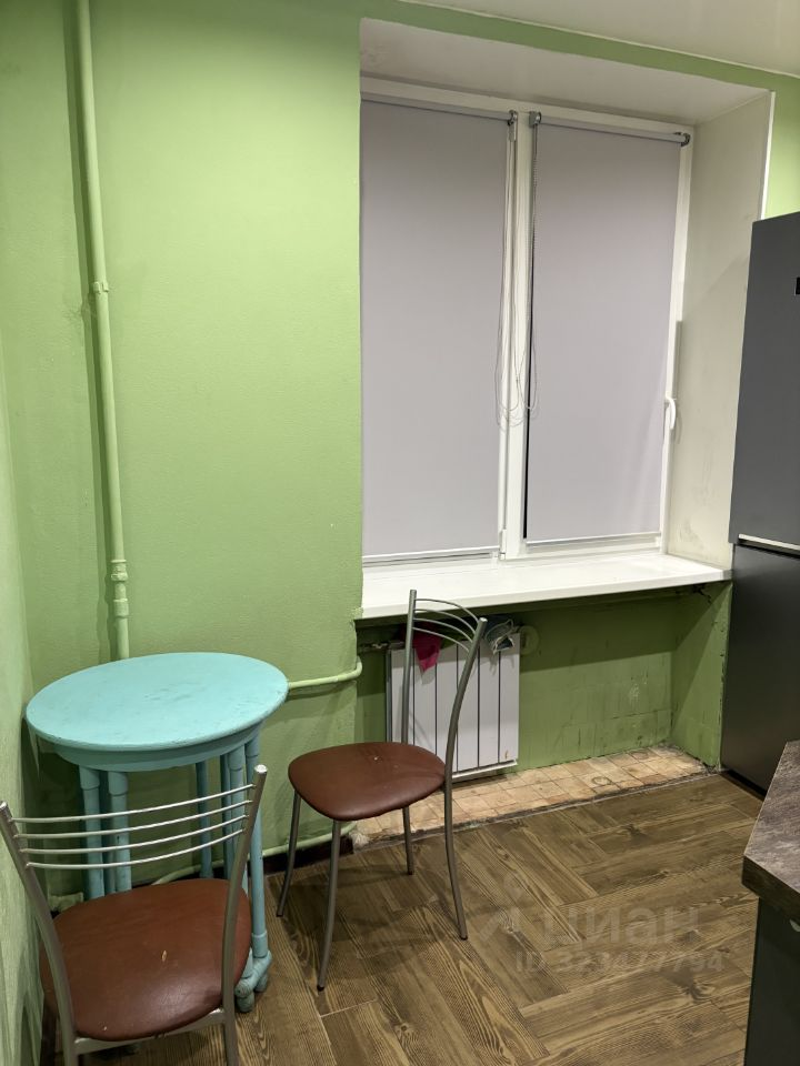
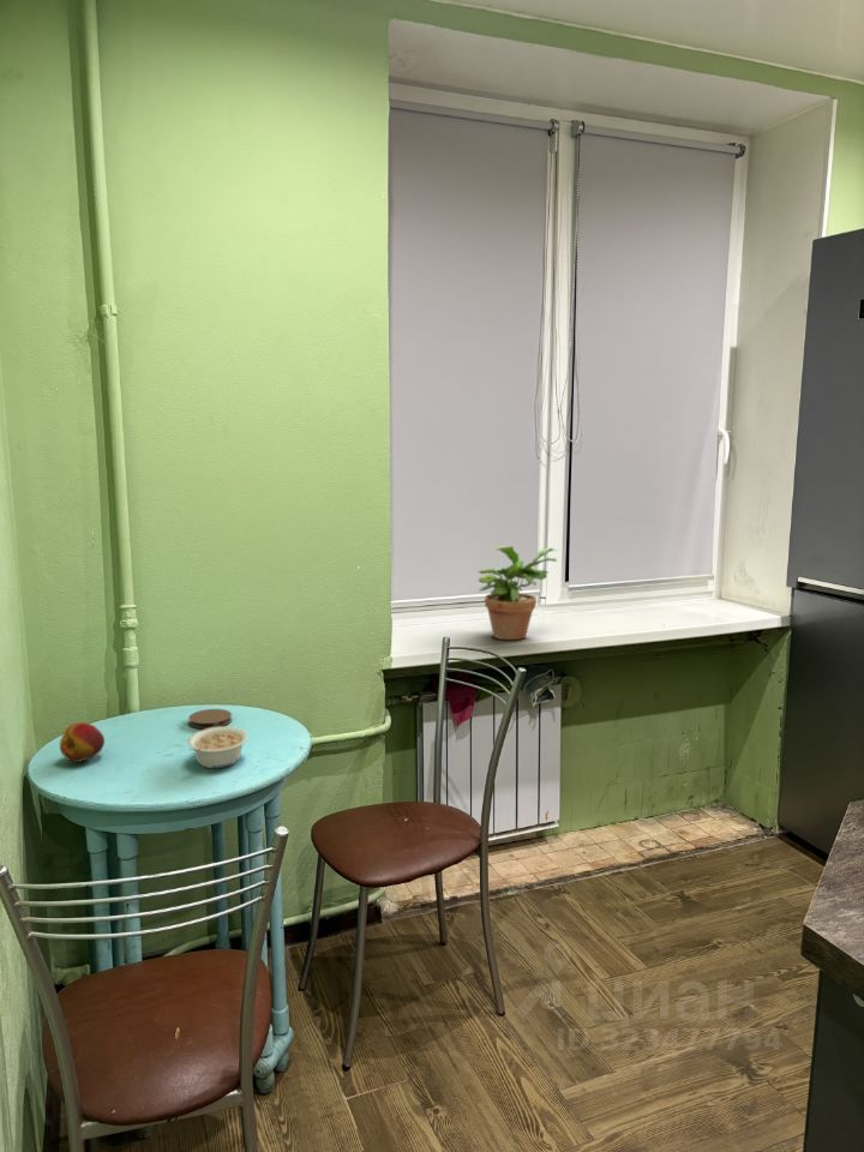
+ potted plant [476,545,558,641]
+ coaster [187,708,233,730]
+ fruit [59,721,106,763]
+ legume [187,726,248,769]
